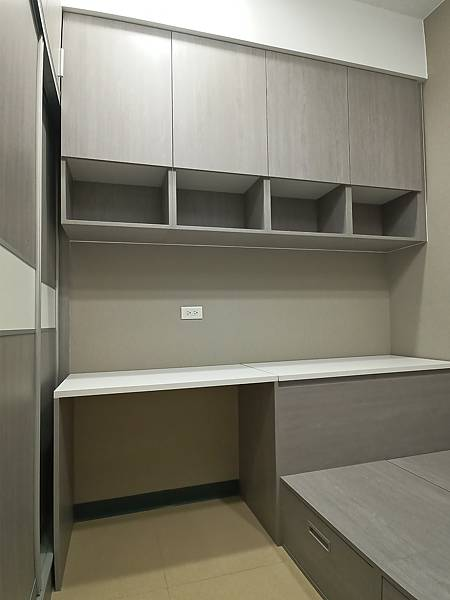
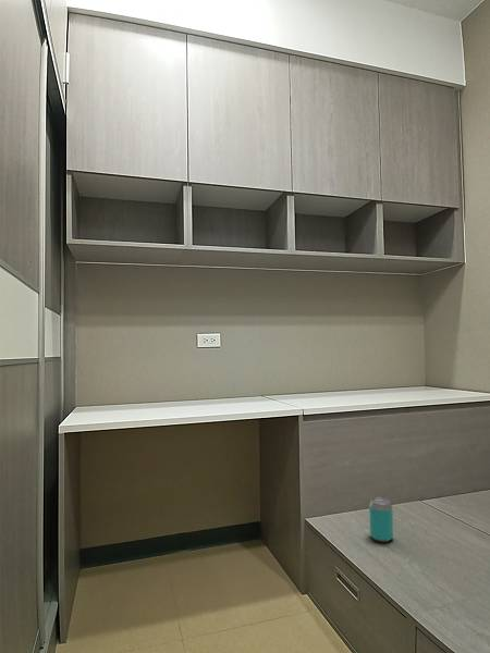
+ beverage can [368,496,394,543]
